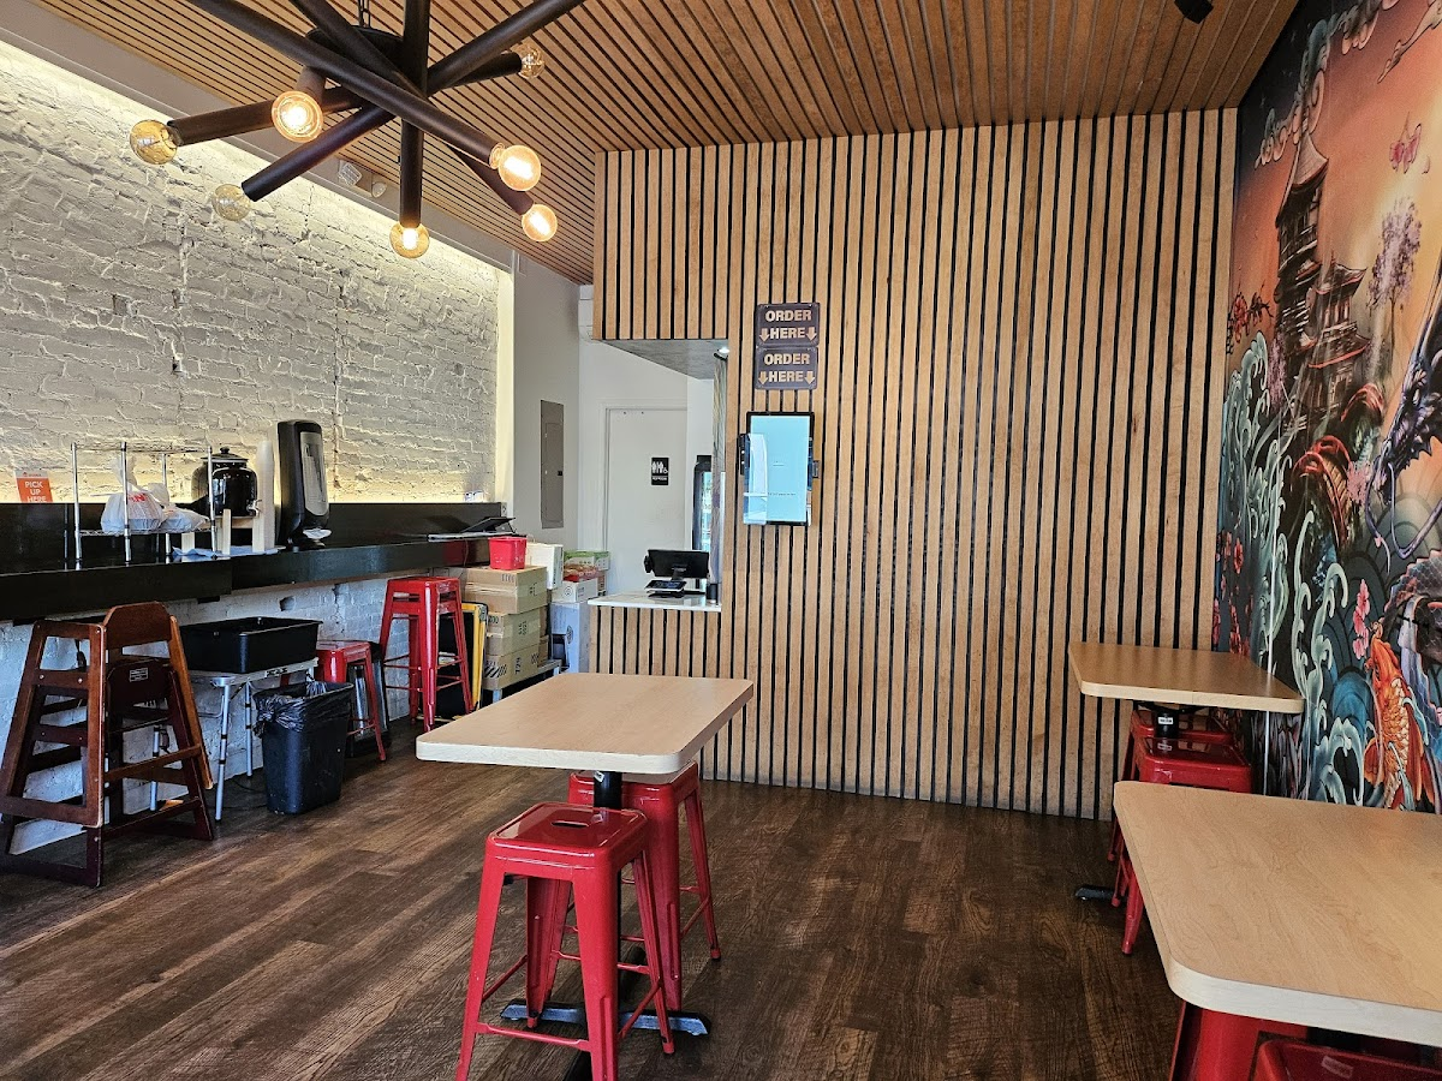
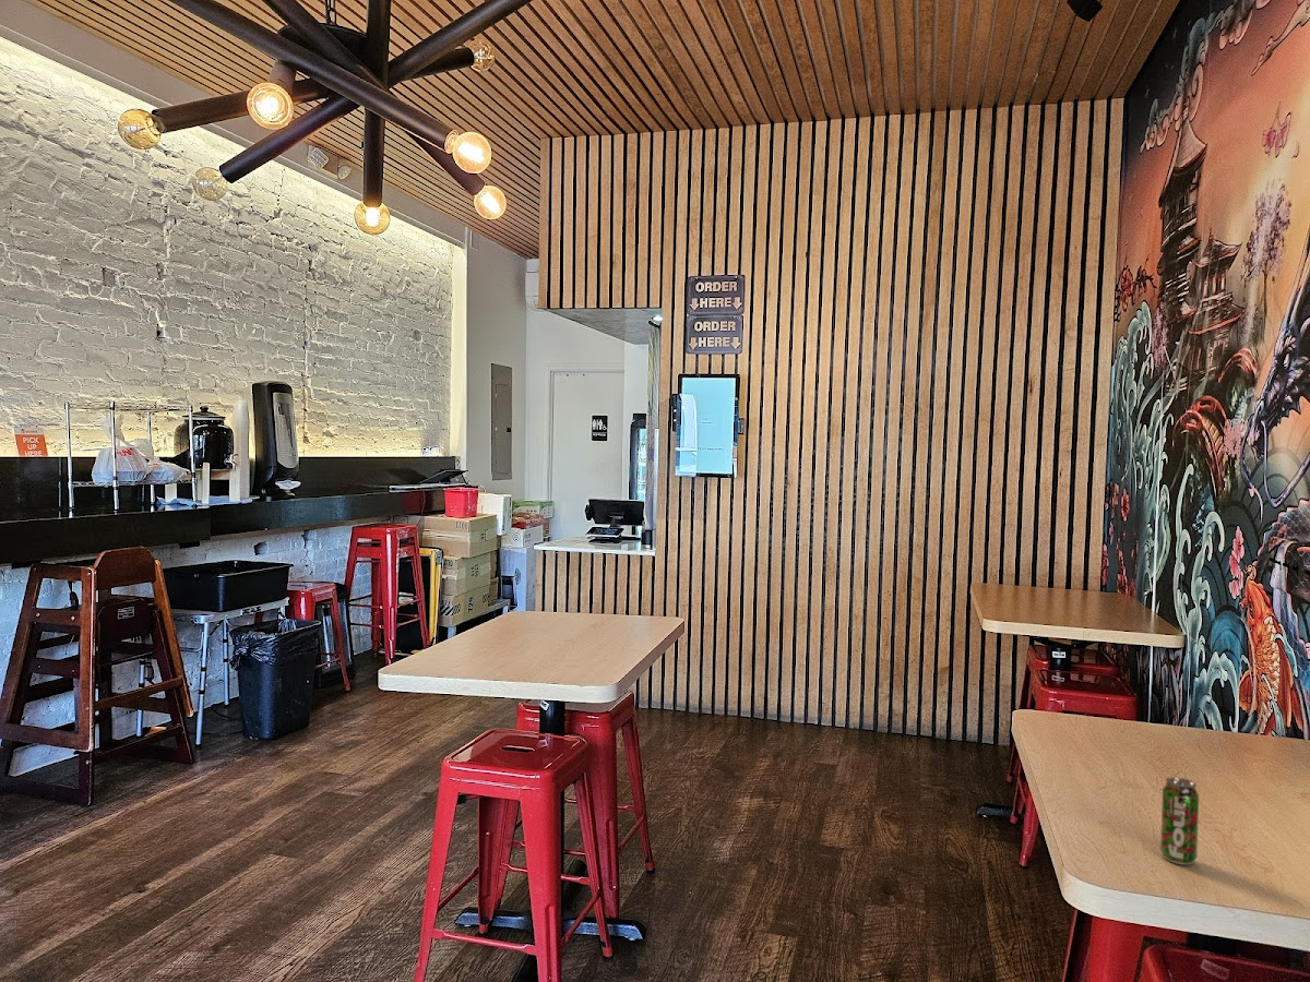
+ beverage can [1159,776,1200,866]
